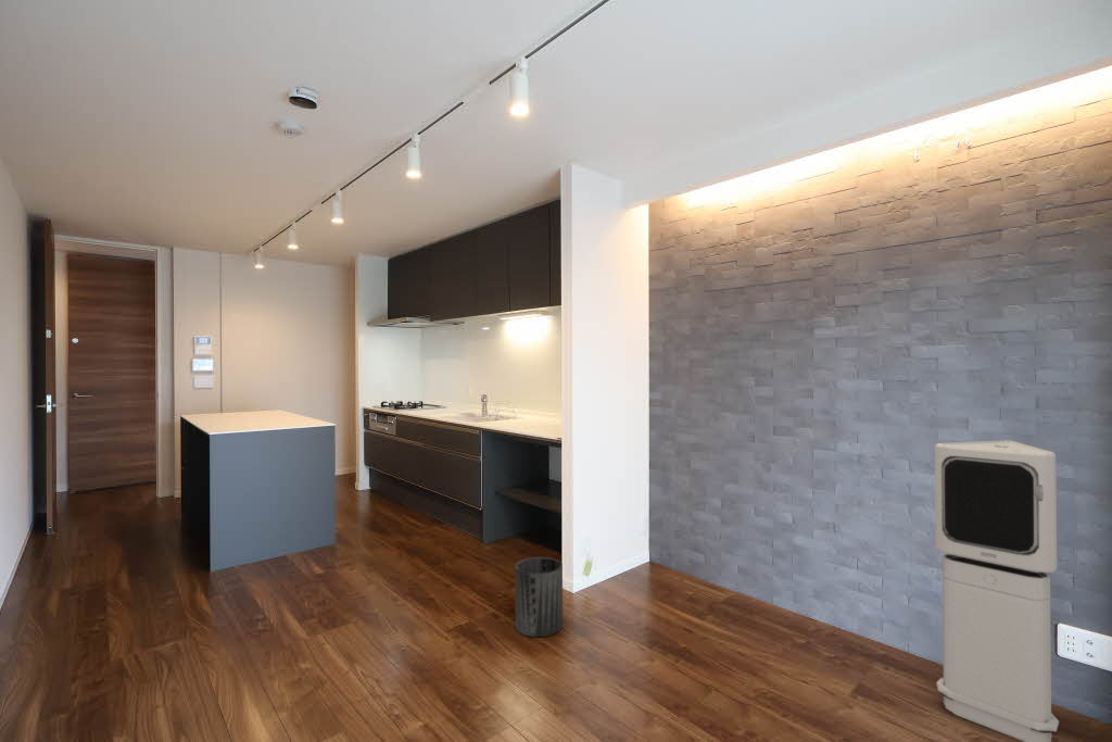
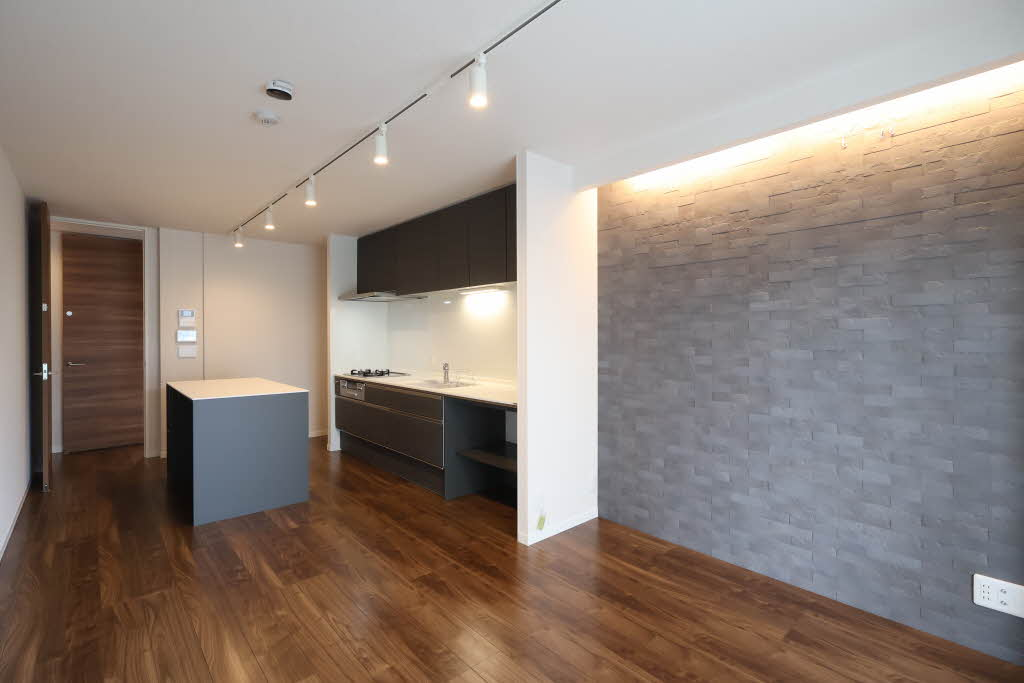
- trash can [515,556,564,638]
- air purifier [934,439,1060,742]
